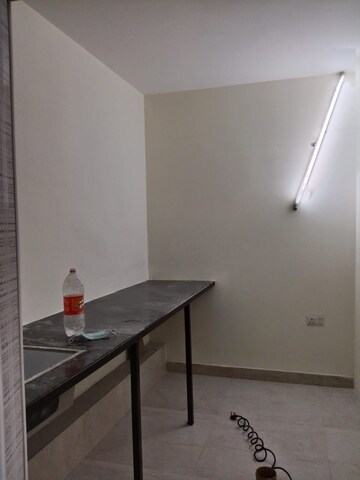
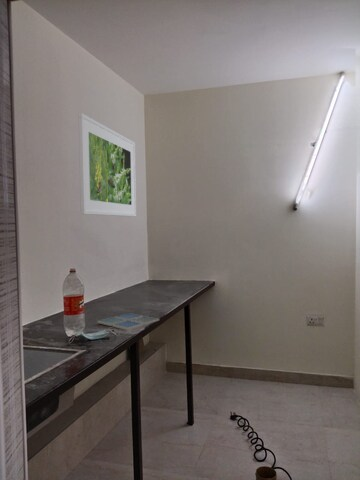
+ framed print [77,112,137,218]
+ drink coaster [96,312,160,331]
